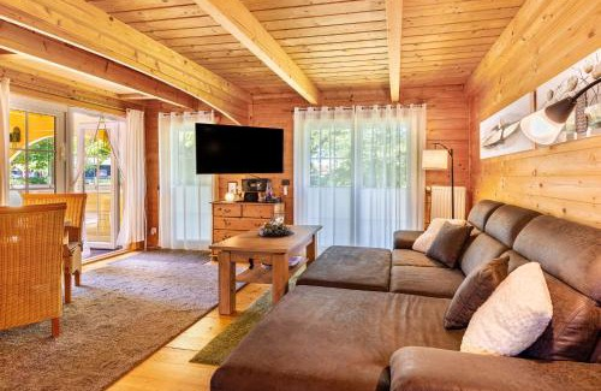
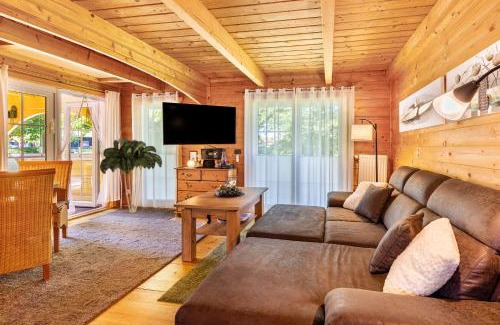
+ indoor plant [99,137,163,214]
